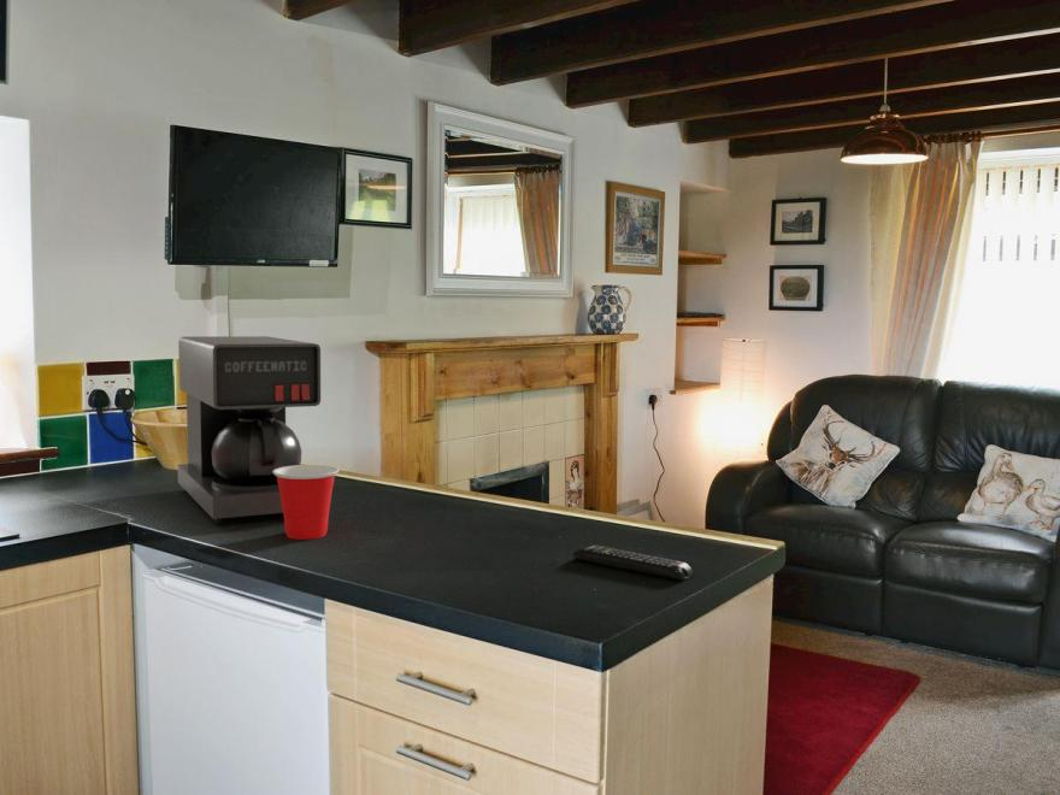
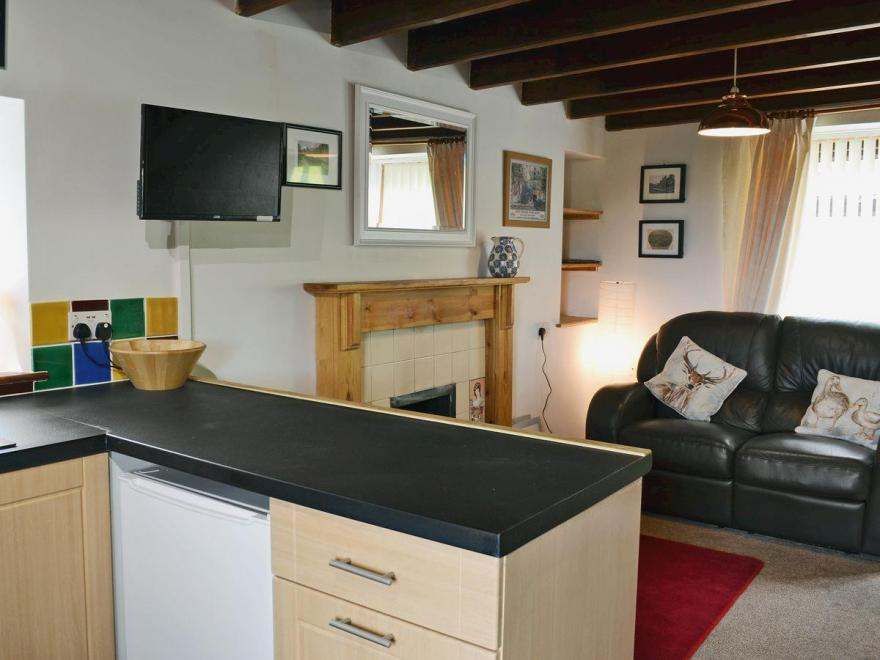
- cup [273,464,340,541]
- coffee maker [177,335,322,524]
- remote control [571,543,694,582]
